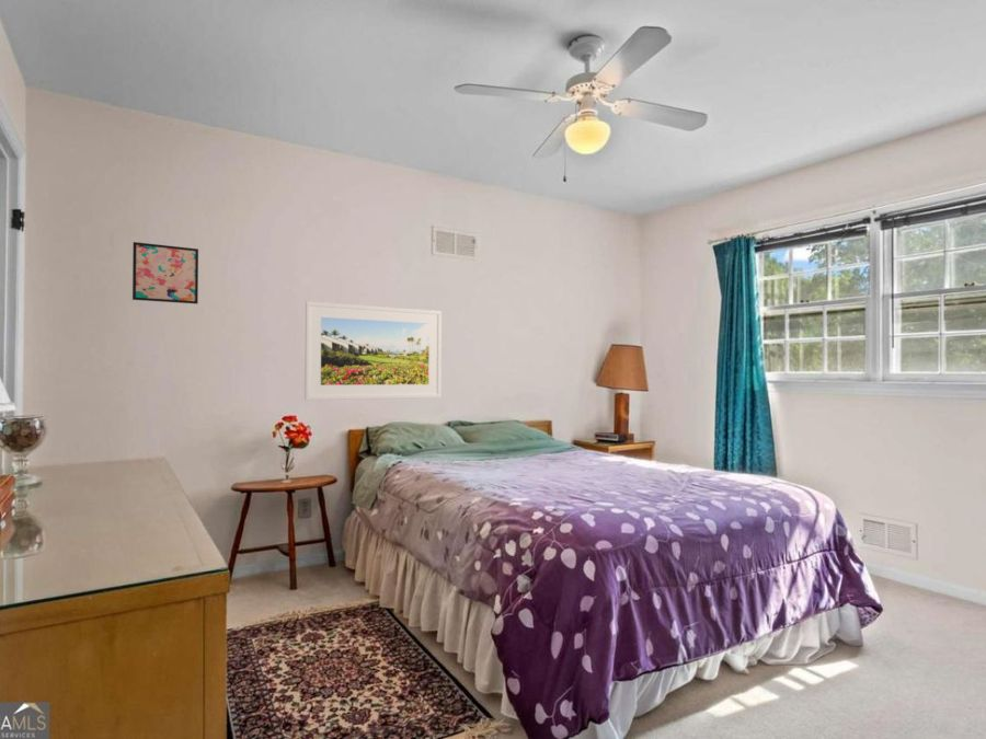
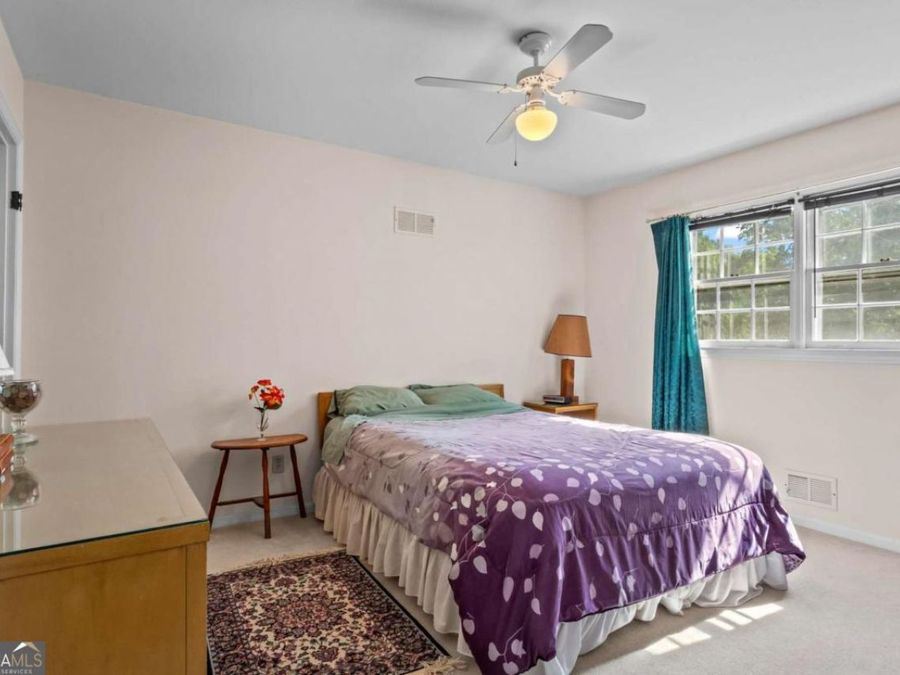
- wall art [131,241,199,305]
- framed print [303,300,443,401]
